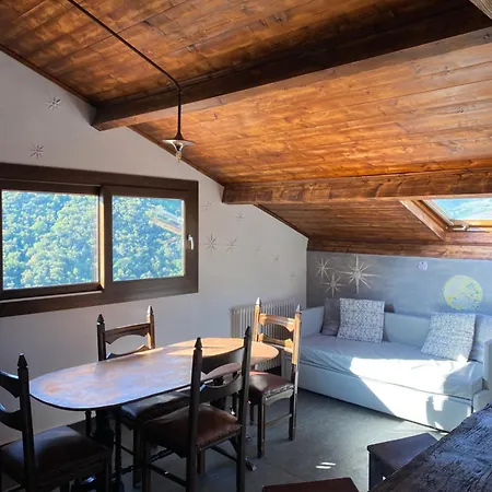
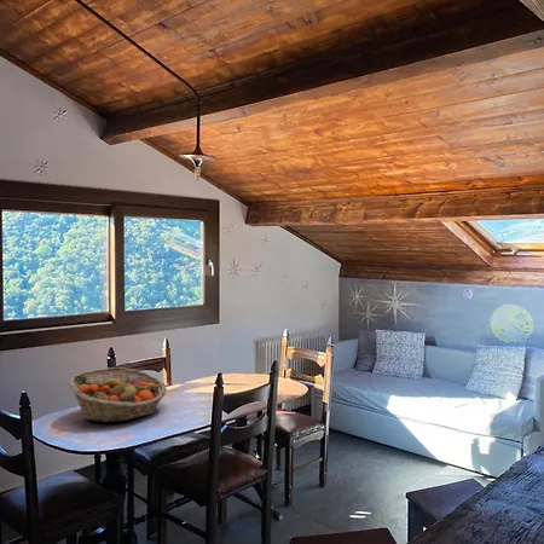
+ fruit basket [68,366,168,423]
